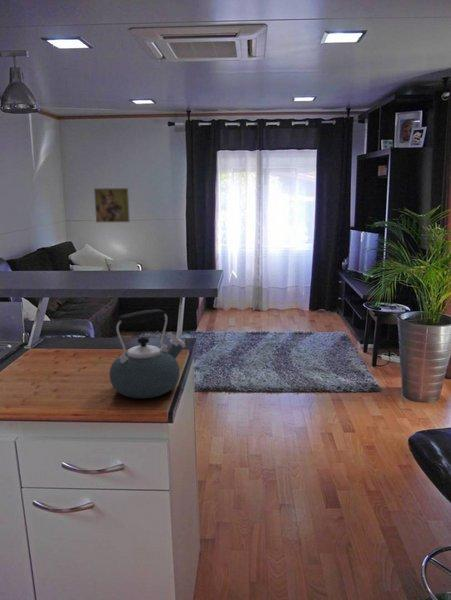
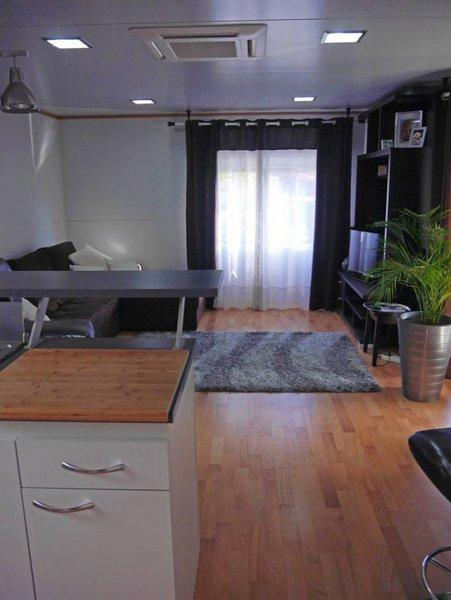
- kettle [108,308,186,399]
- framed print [93,187,131,223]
